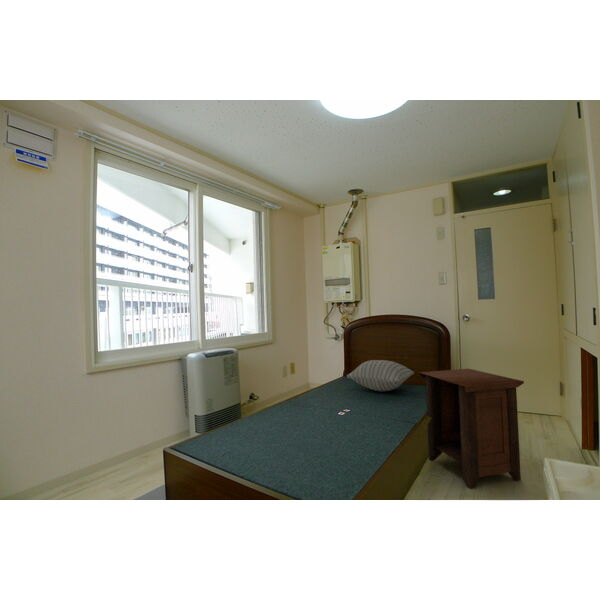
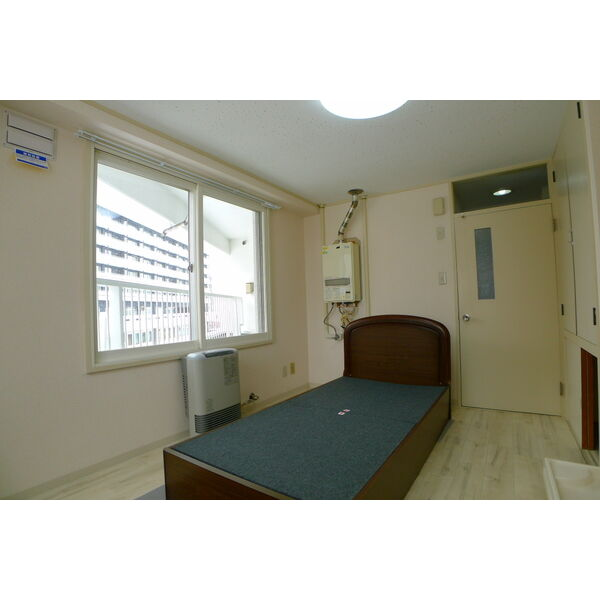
- nightstand [418,368,525,490]
- pillow [346,359,415,392]
